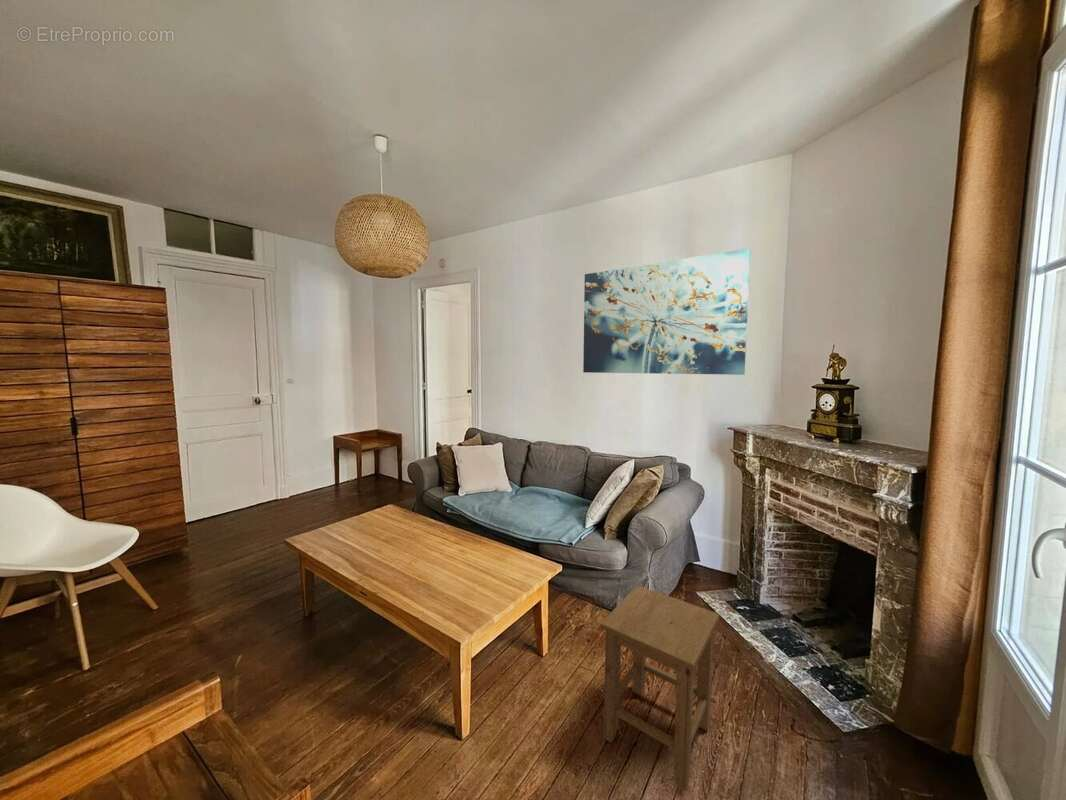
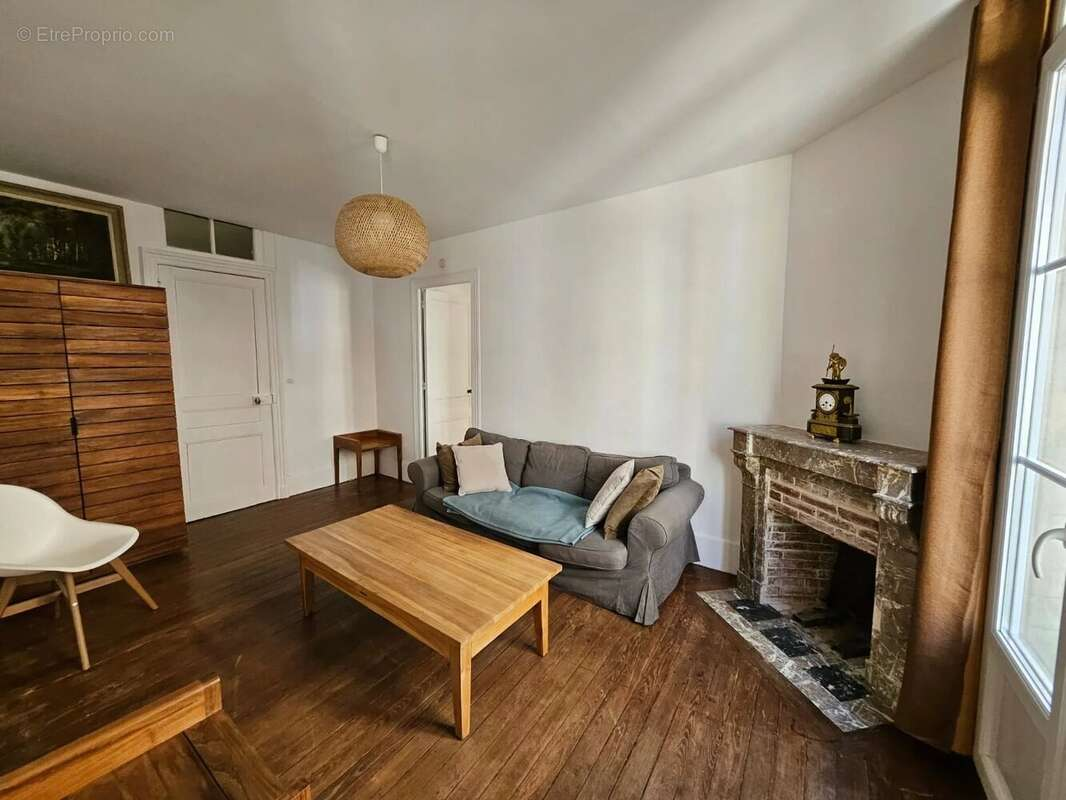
- wall art [582,248,751,376]
- stool [599,584,721,791]
